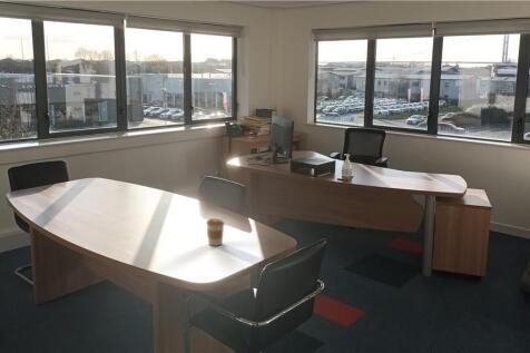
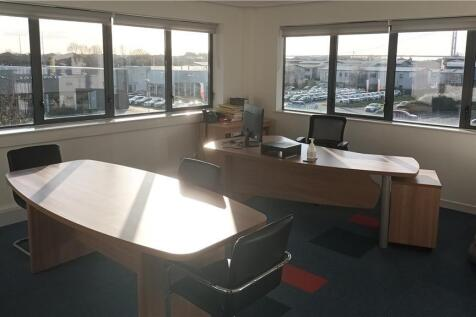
- coffee cup [205,217,226,247]
